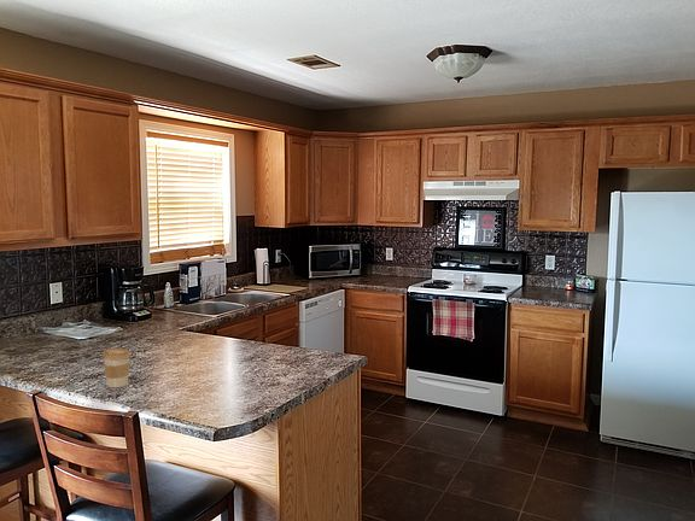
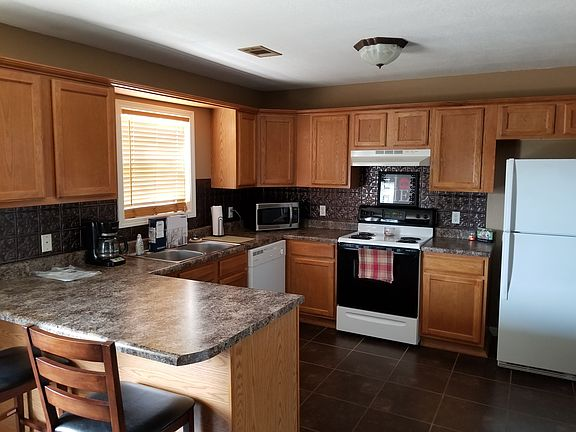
- coffee cup [101,347,132,388]
